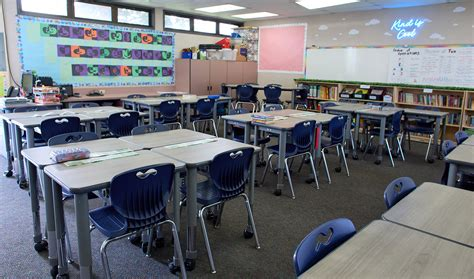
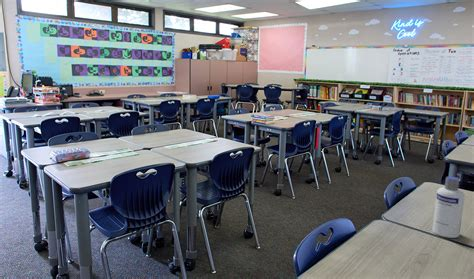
+ screw cap bottle [431,176,466,239]
